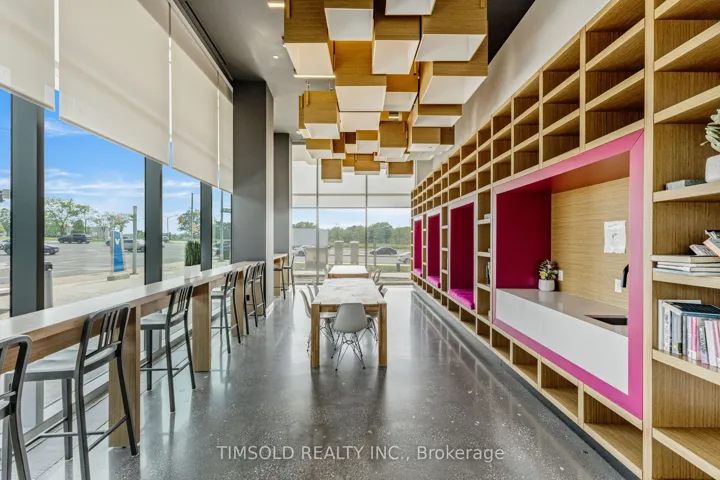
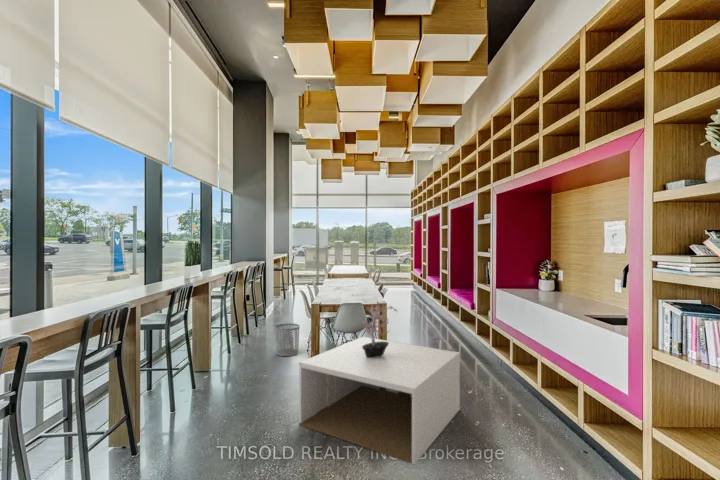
+ coffee table [298,336,461,466]
+ potted plant [360,303,399,358]
+ waste bin [275,322,300,357]
